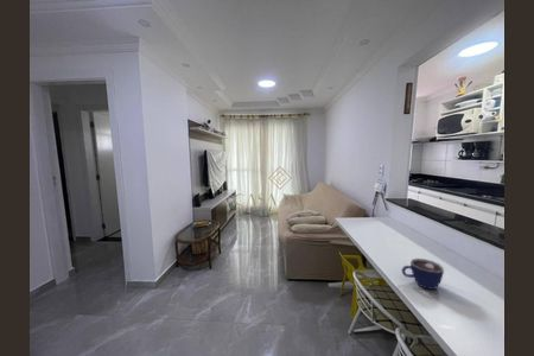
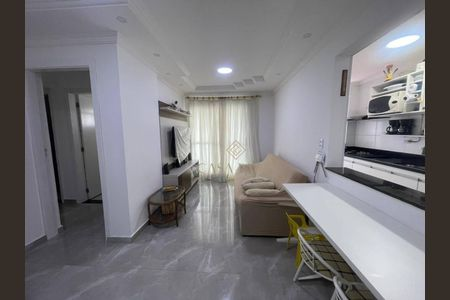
- cup [401,258,445,291]
